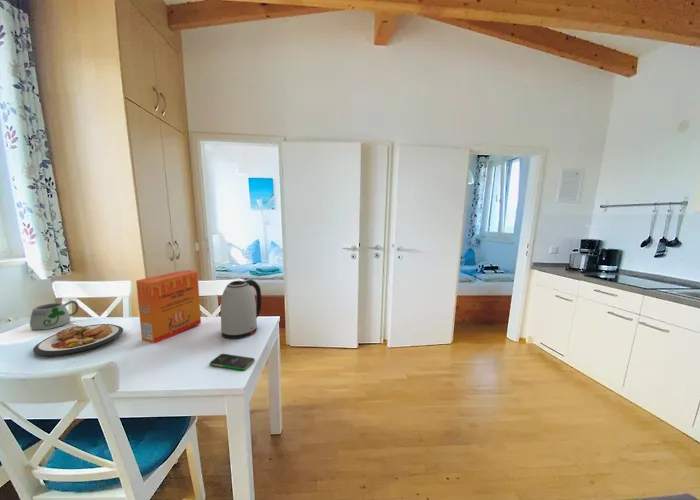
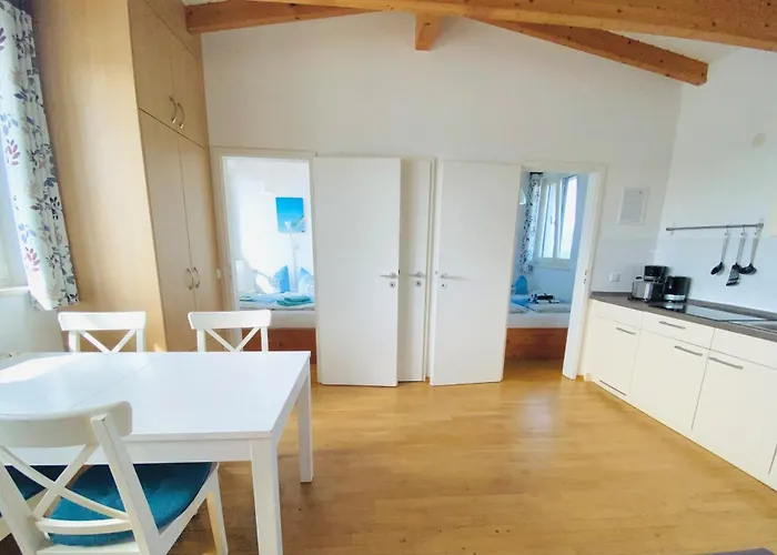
- kettle [219,278,262,340]
- mug [29,300,80,331]
- cereal box [135,269,202,344]
- smartphone [209,353,256,371]
- plate [32,323,124,357]
